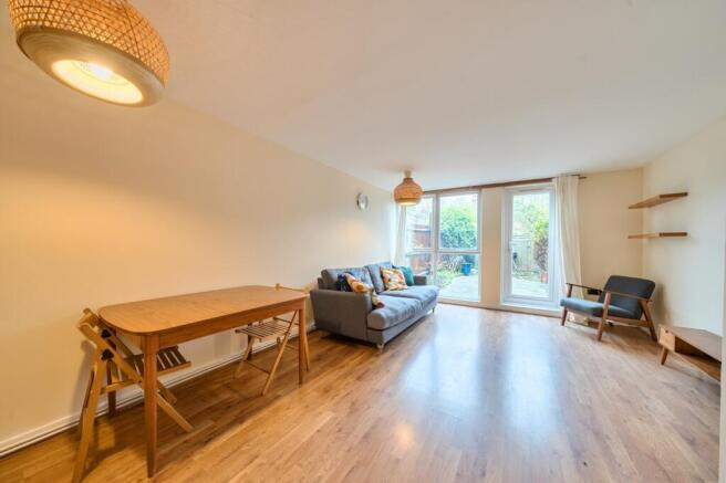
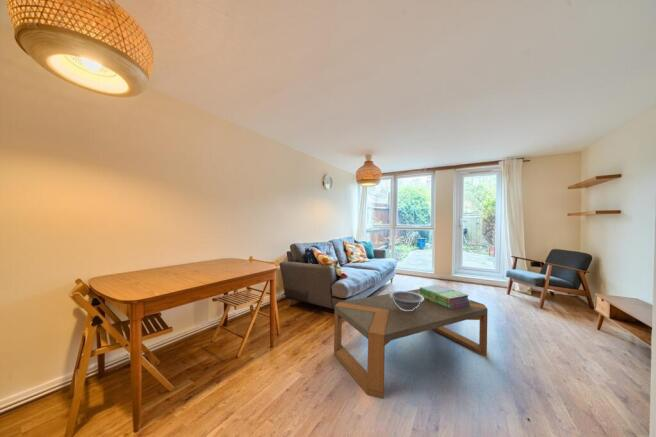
+ coffee table [333,288,489,399]
+ stack of books [418,284,470,310]
+ decorative bowl [389,290,424,311]
